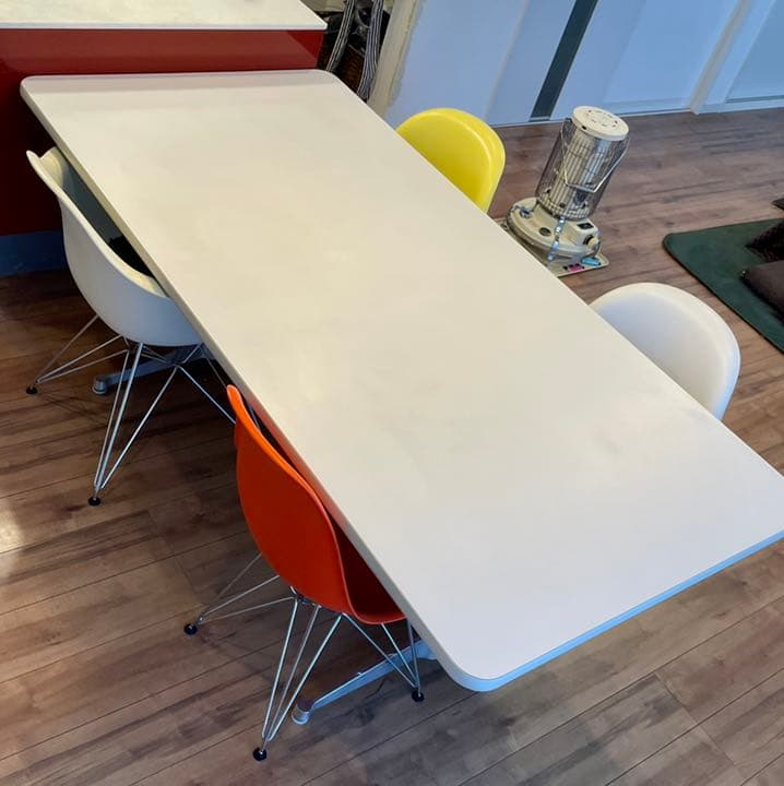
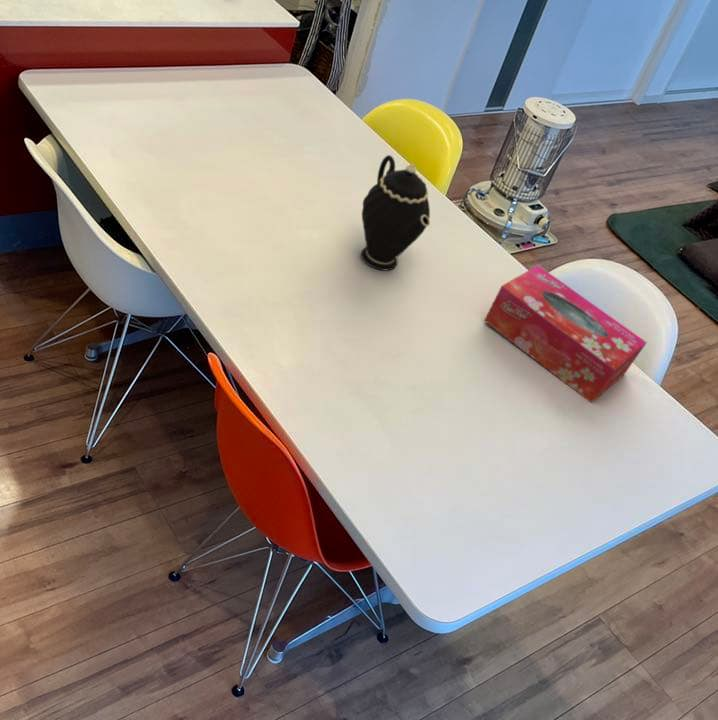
+ tissue box [483,264,648,404]
+ teapot [360,154,431,271]
